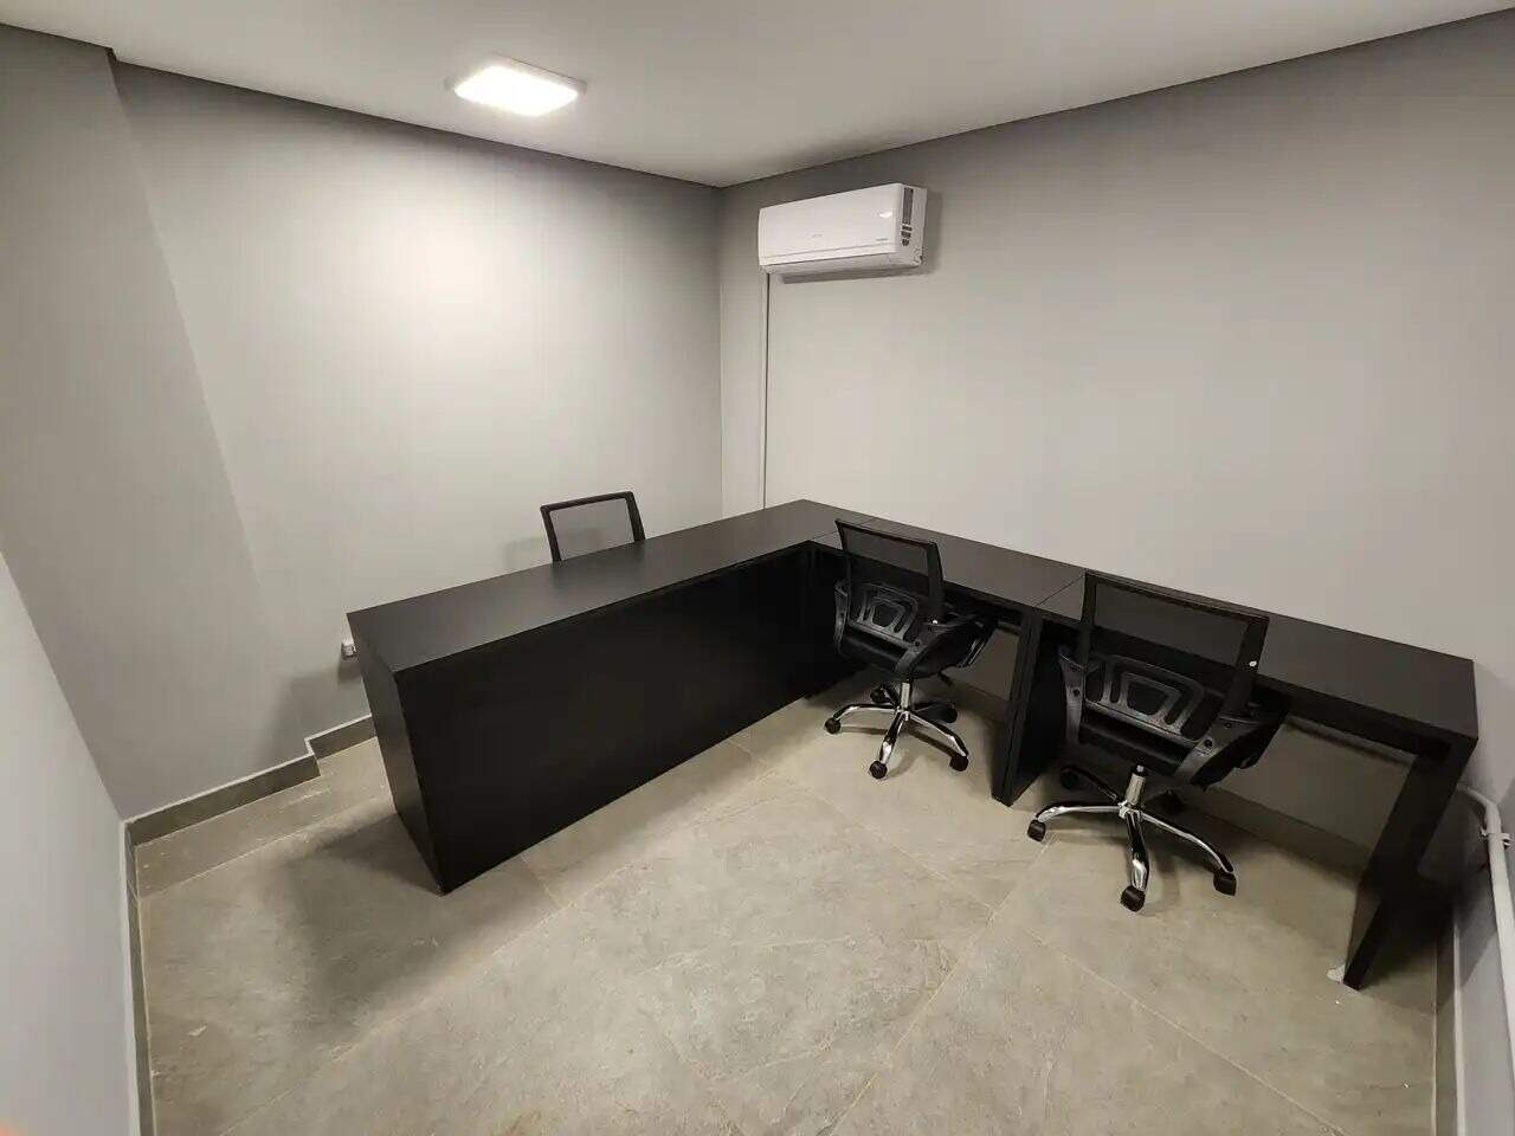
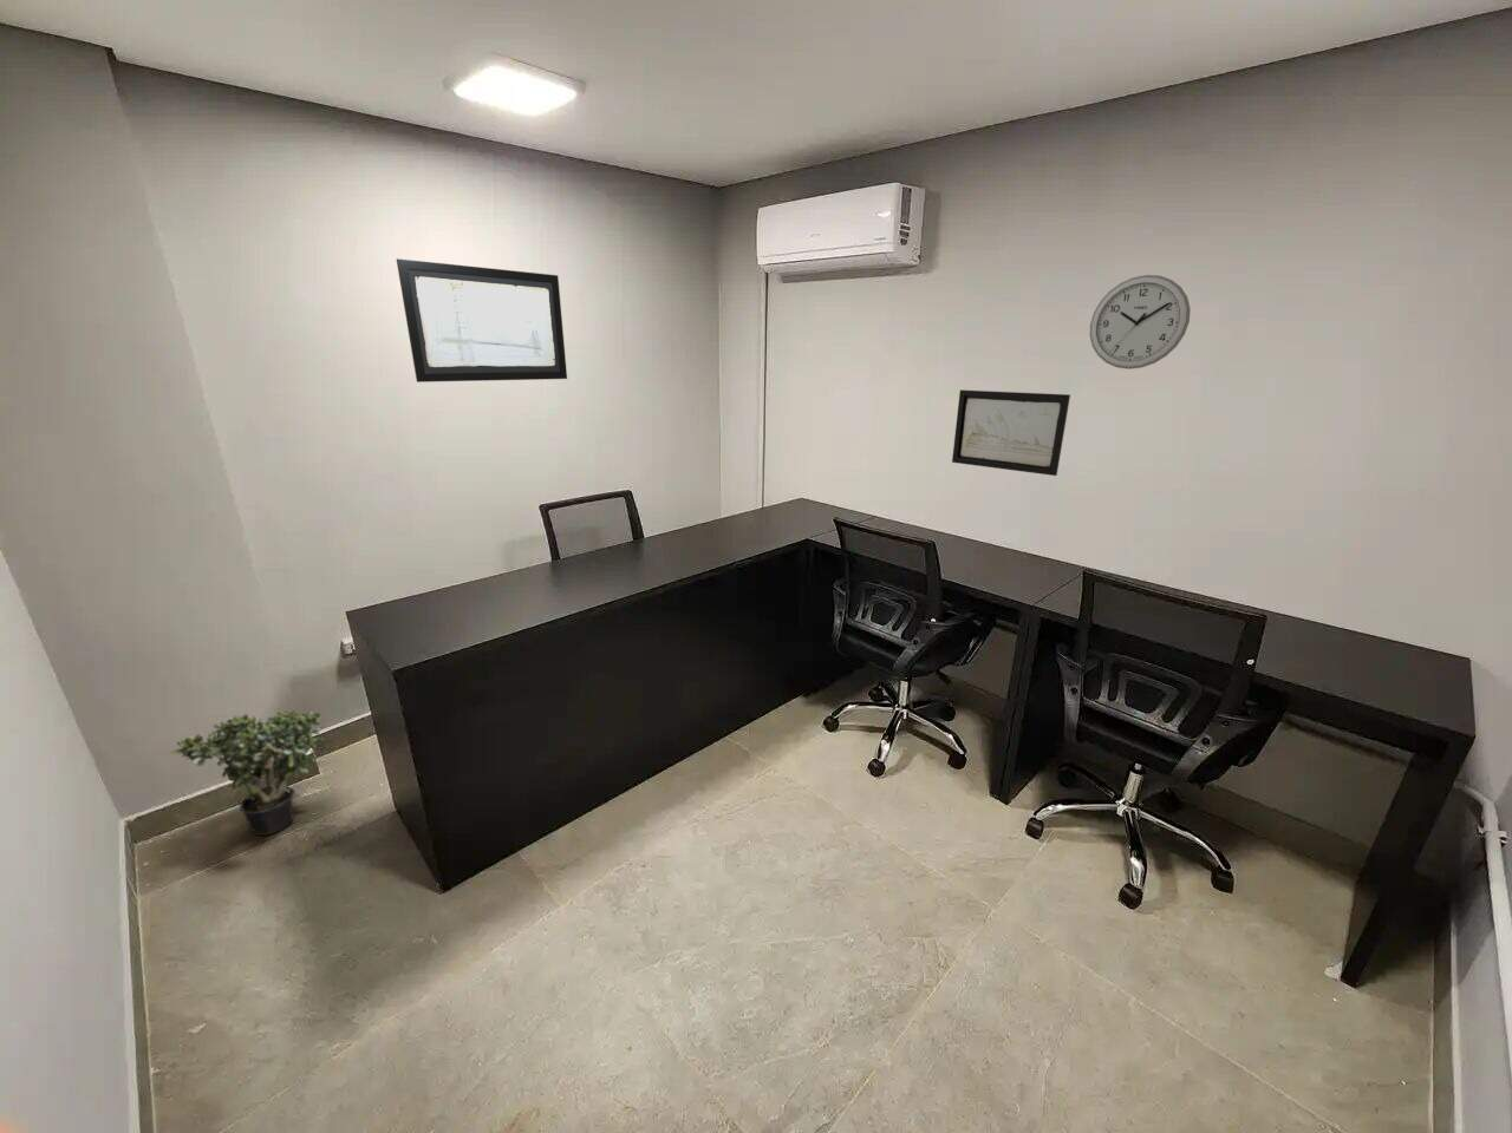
+ wall art [951,388,1071,477]
+ wall clock [1089,274,1192,370]
+ wall art [395,257,568,383]
+ potted plant [169,708,326,837]
